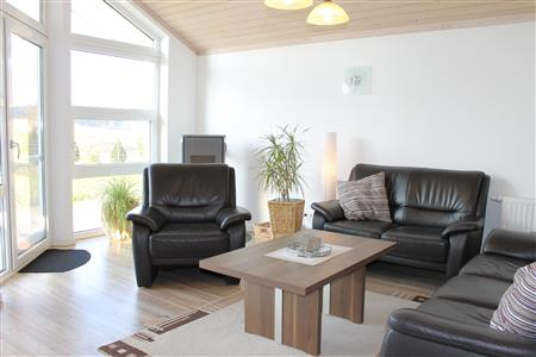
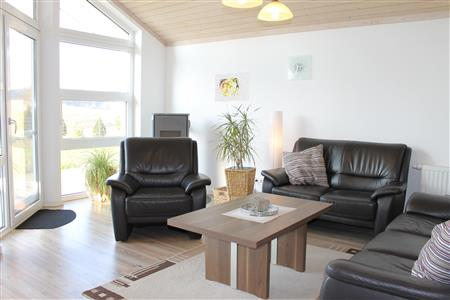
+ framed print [214,70,251,103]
